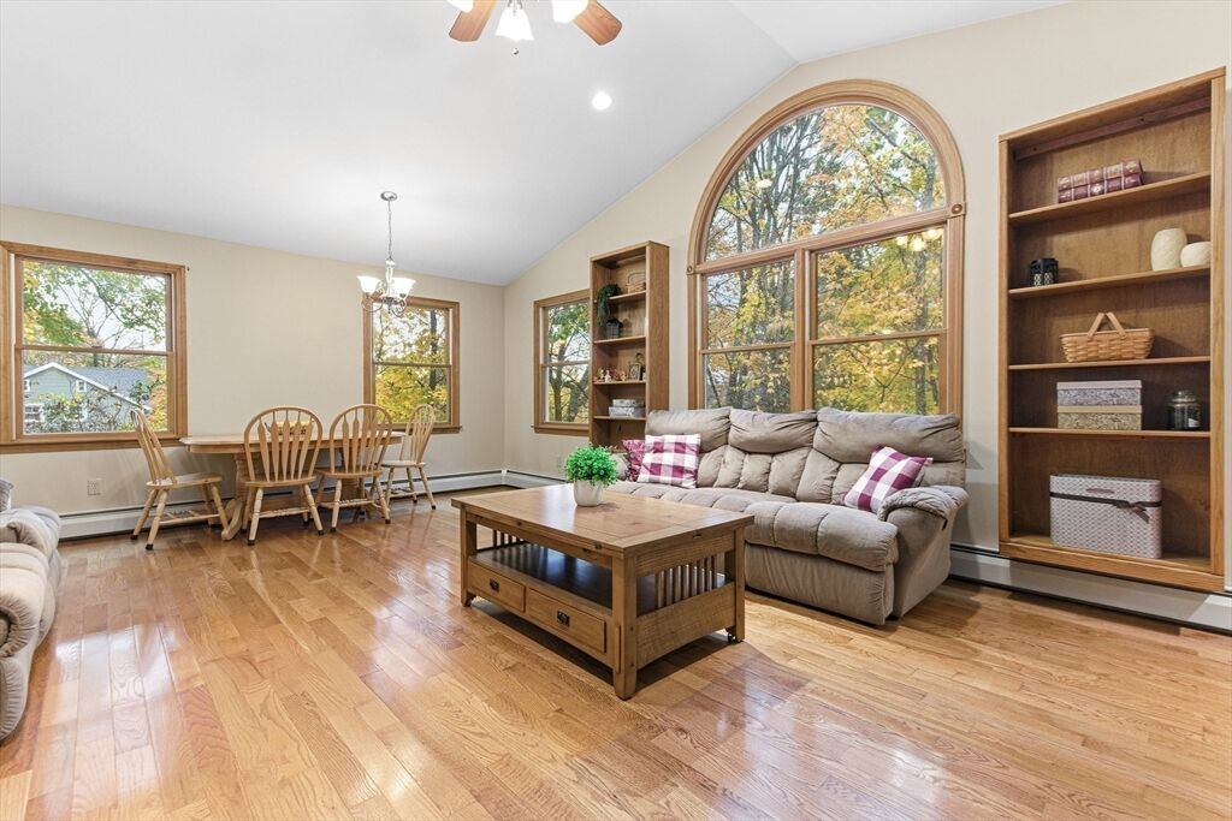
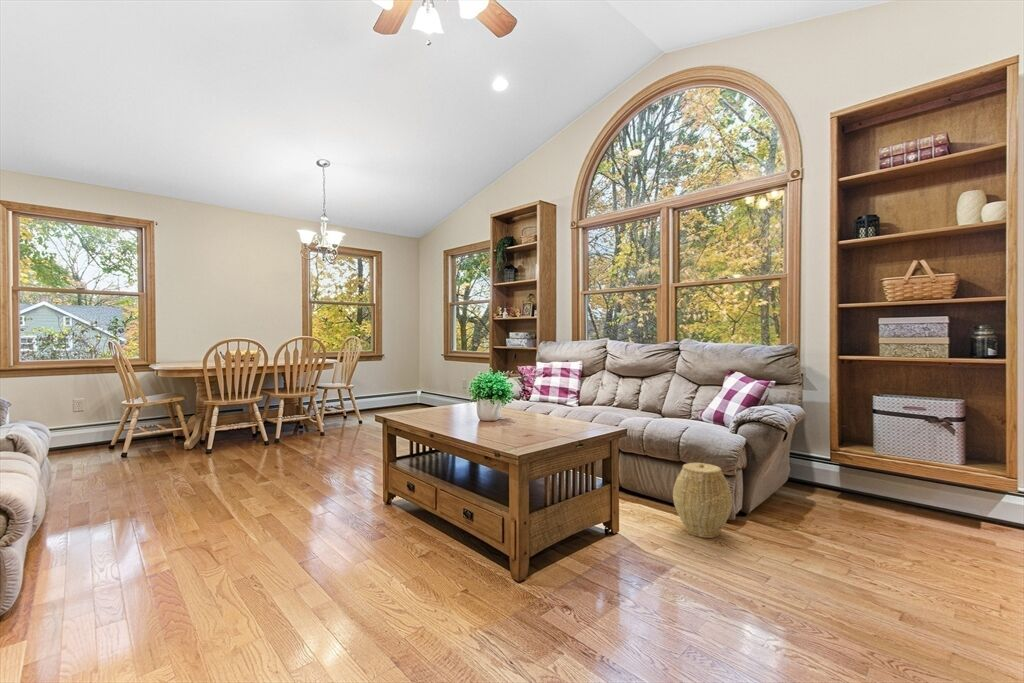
+ woven basket [672,462,733,539]
